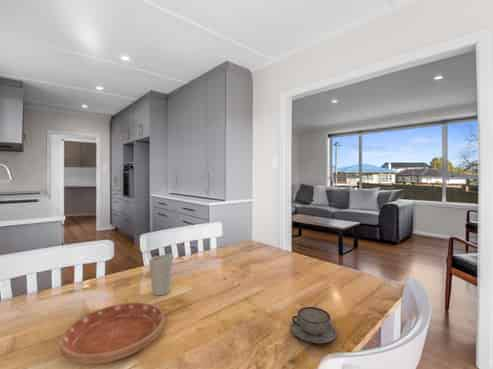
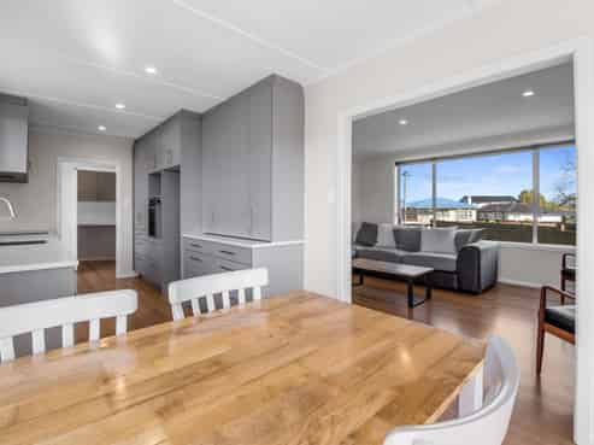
- teacup [289,306,339,345]
- saucer [59,302,165,365]
- cup [148,252,174,296]
